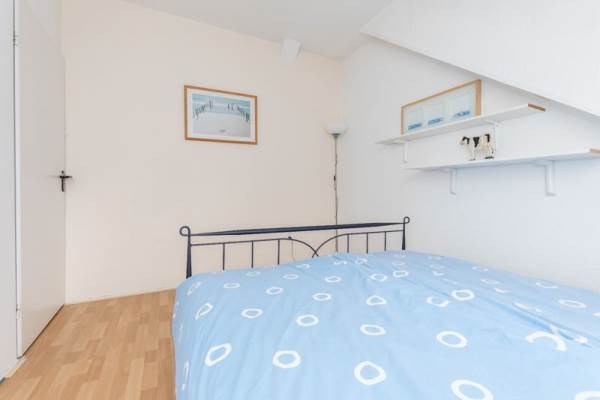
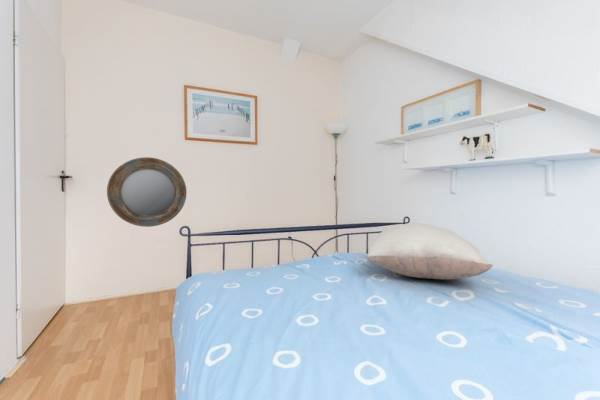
+ home mirror [106,156,187,228]
+ pillow [366,222,494,280]
